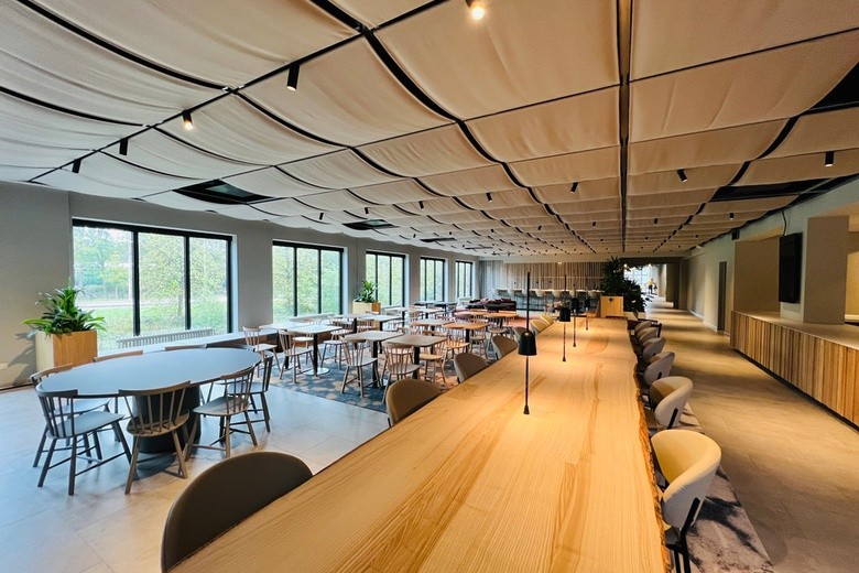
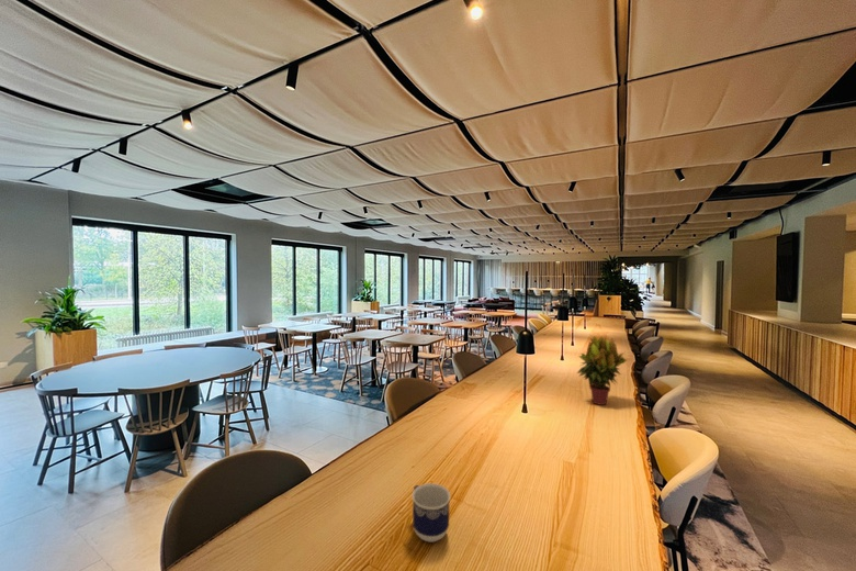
+ potted plant [576,335,628,406]
+ cup [410,482,451,544]
